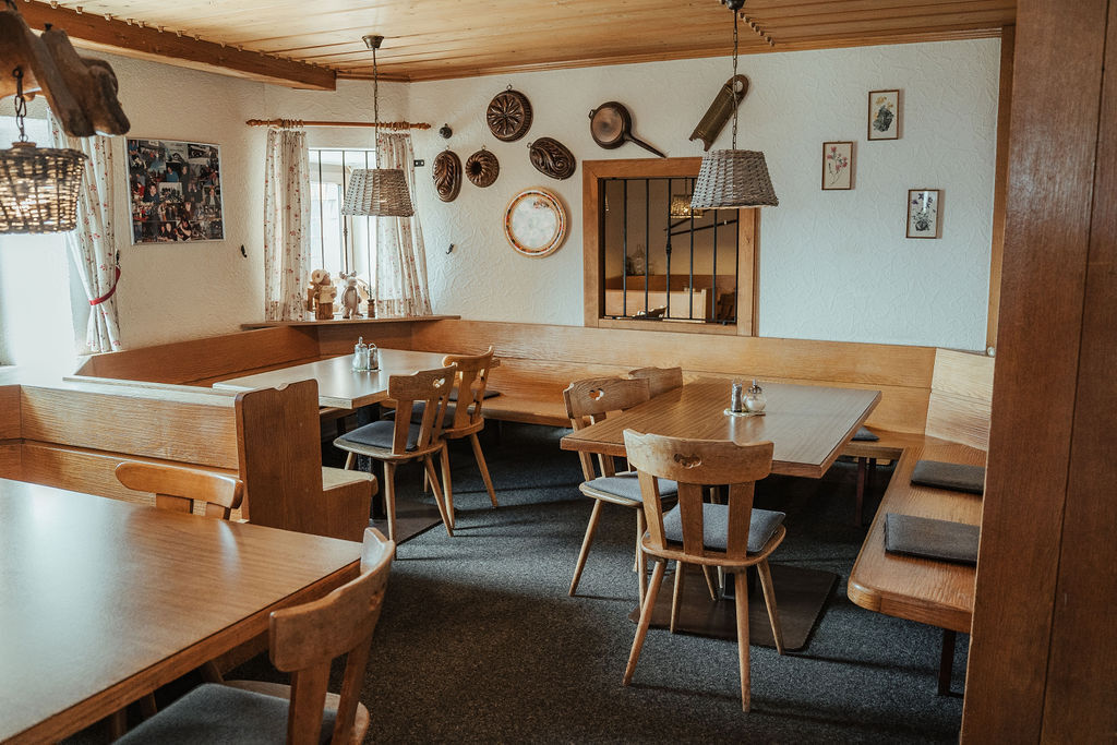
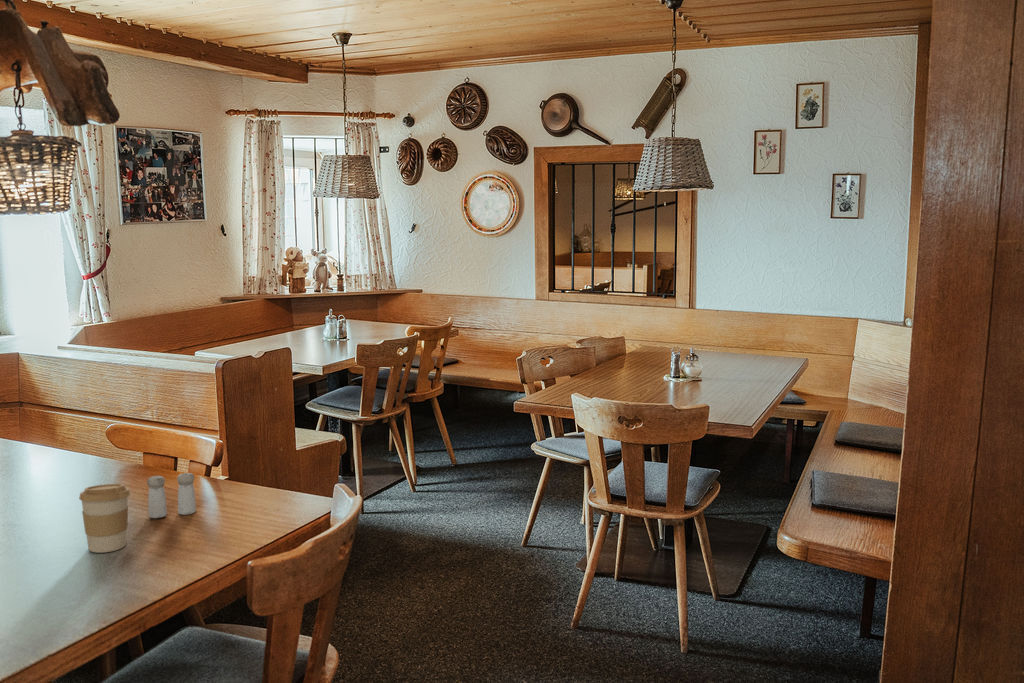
+ salt and pepper shaker [146,472,197,519]
+ coffee cup [78,483,131,554]
